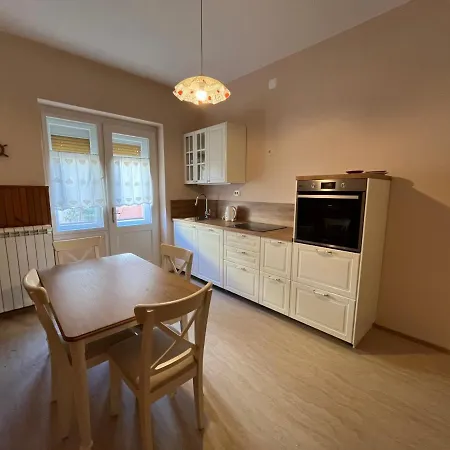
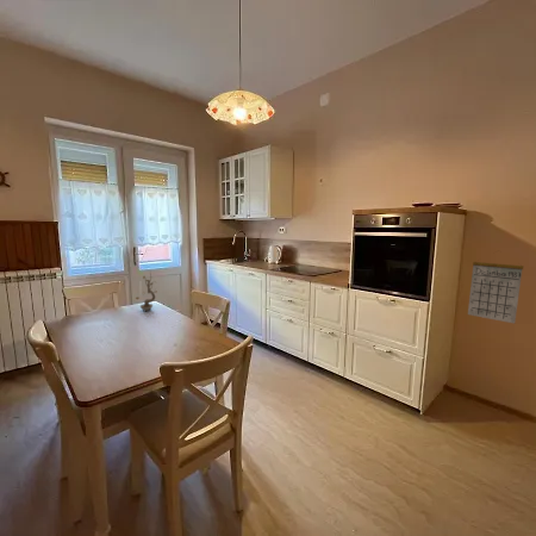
+ calendar [467,250,524,324]
+ plant [135,269,158,312]
